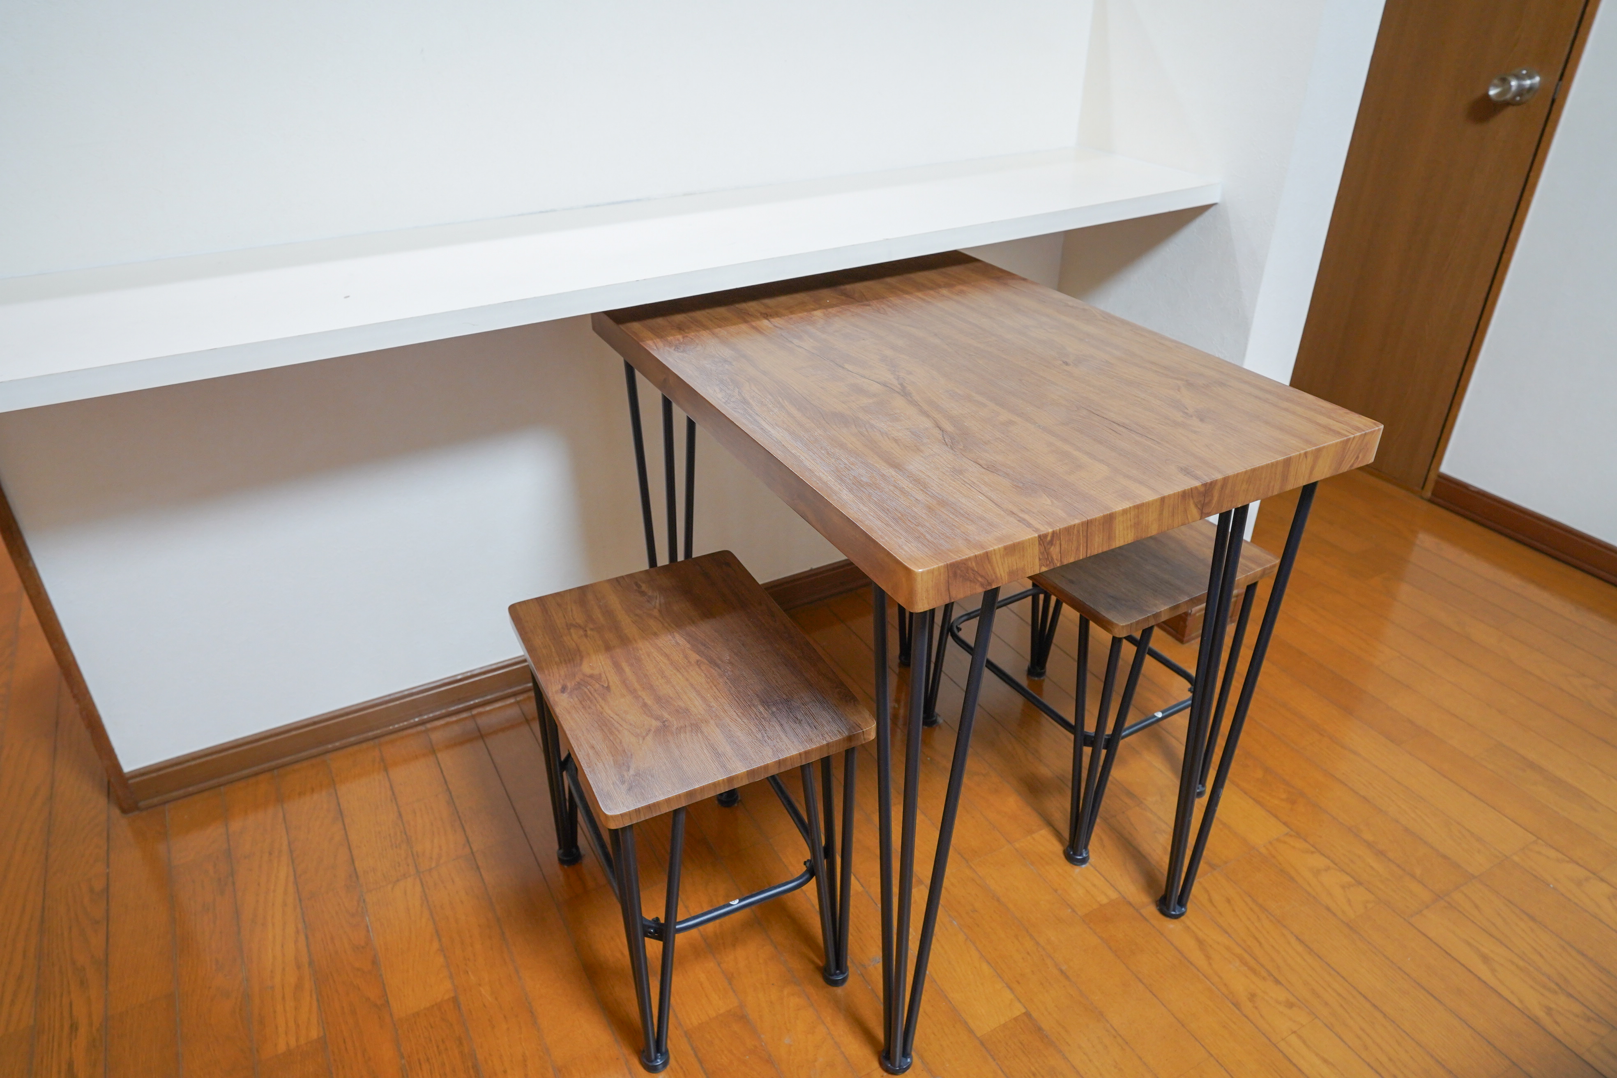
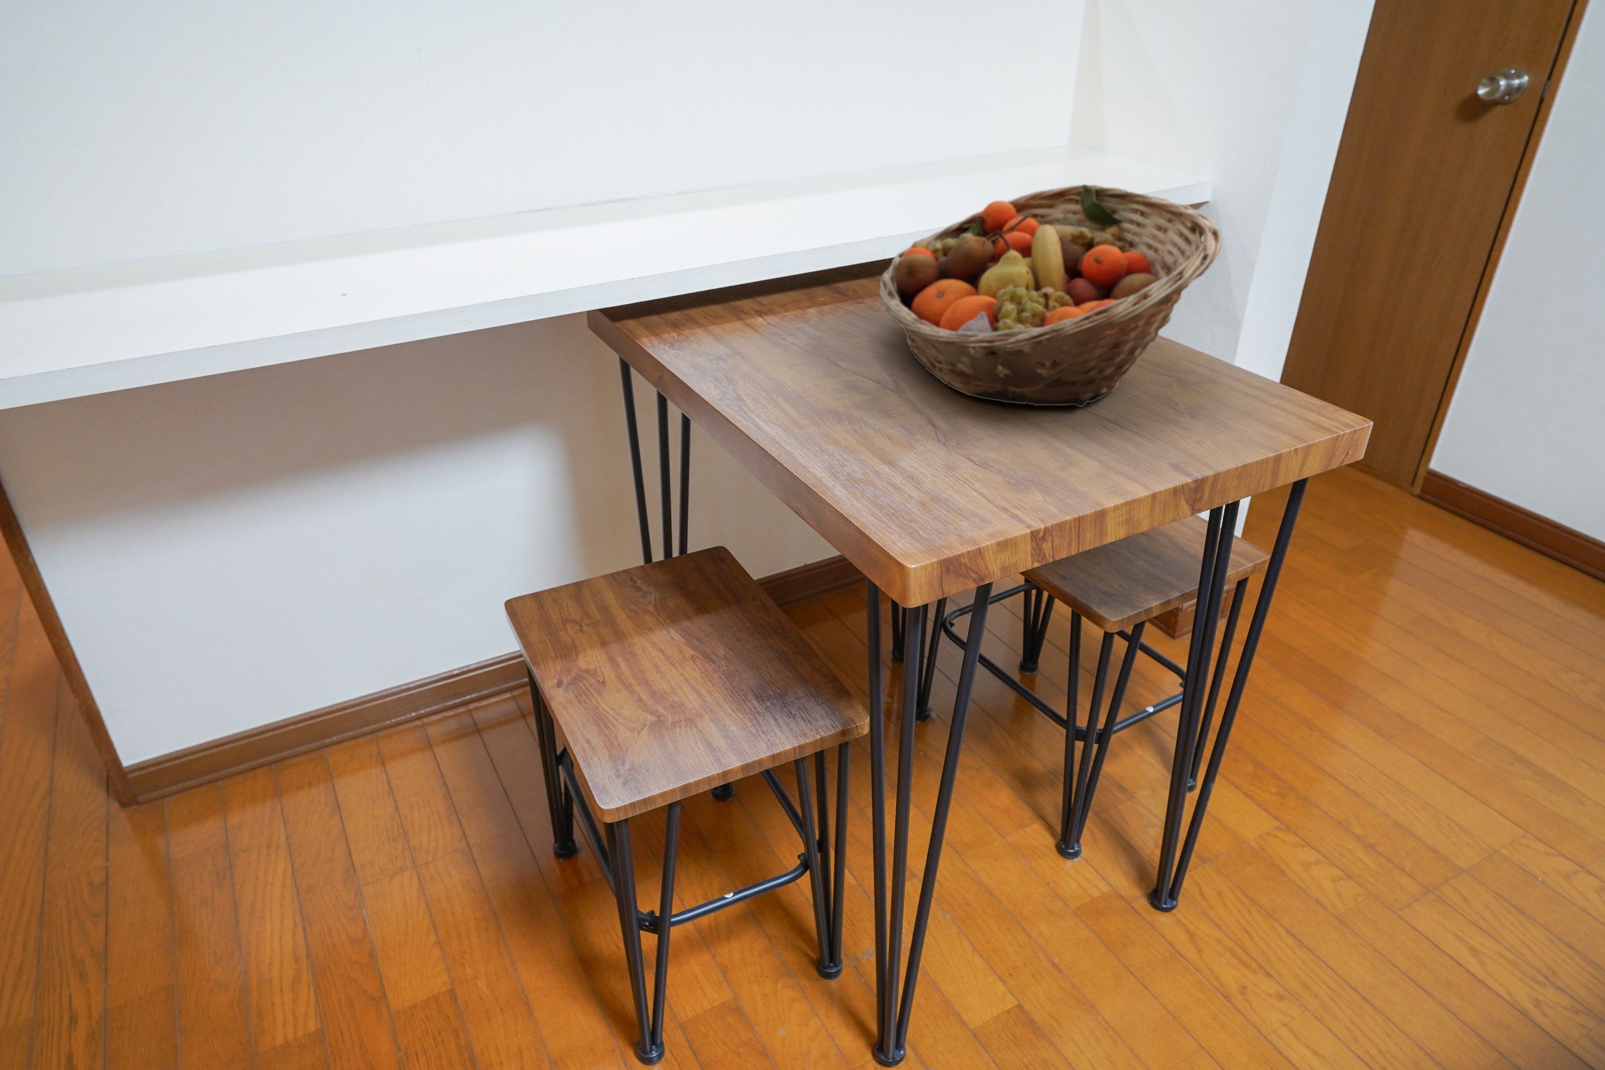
+ fruit basket [878,184,1222,407]
